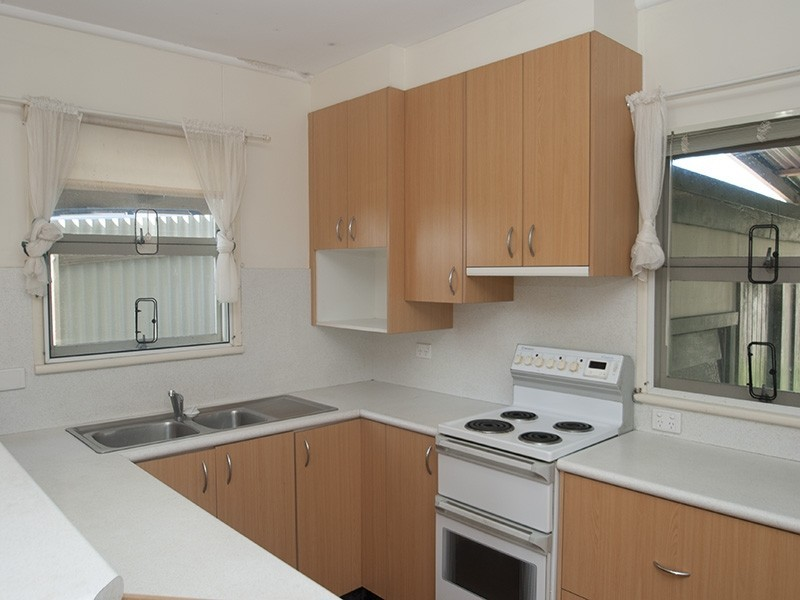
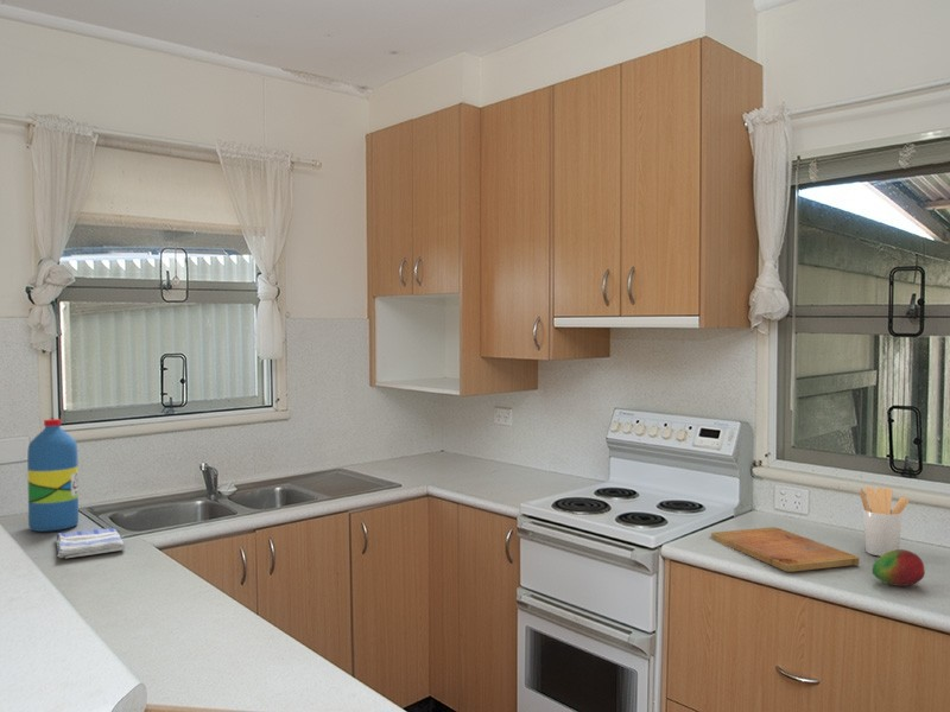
+ dish towel [56,527,126,560]
+ fruit [870,548,926,587]
+ water bottle [26,418,80,533]
+ utensil holder [859,485,911,558]
+ cutting board [710,526,860,573]
